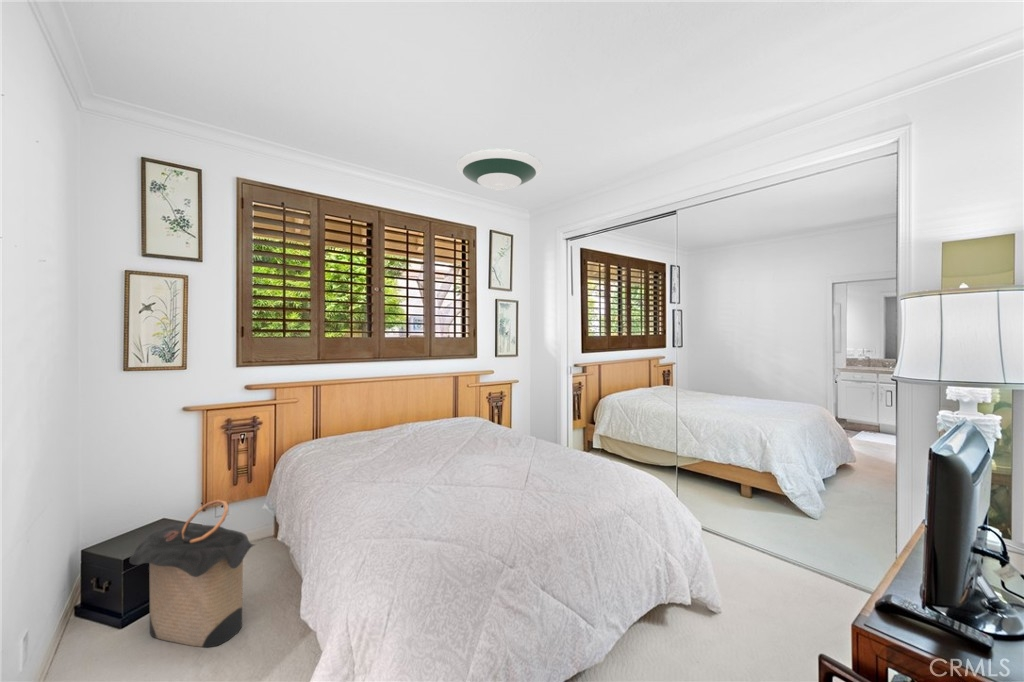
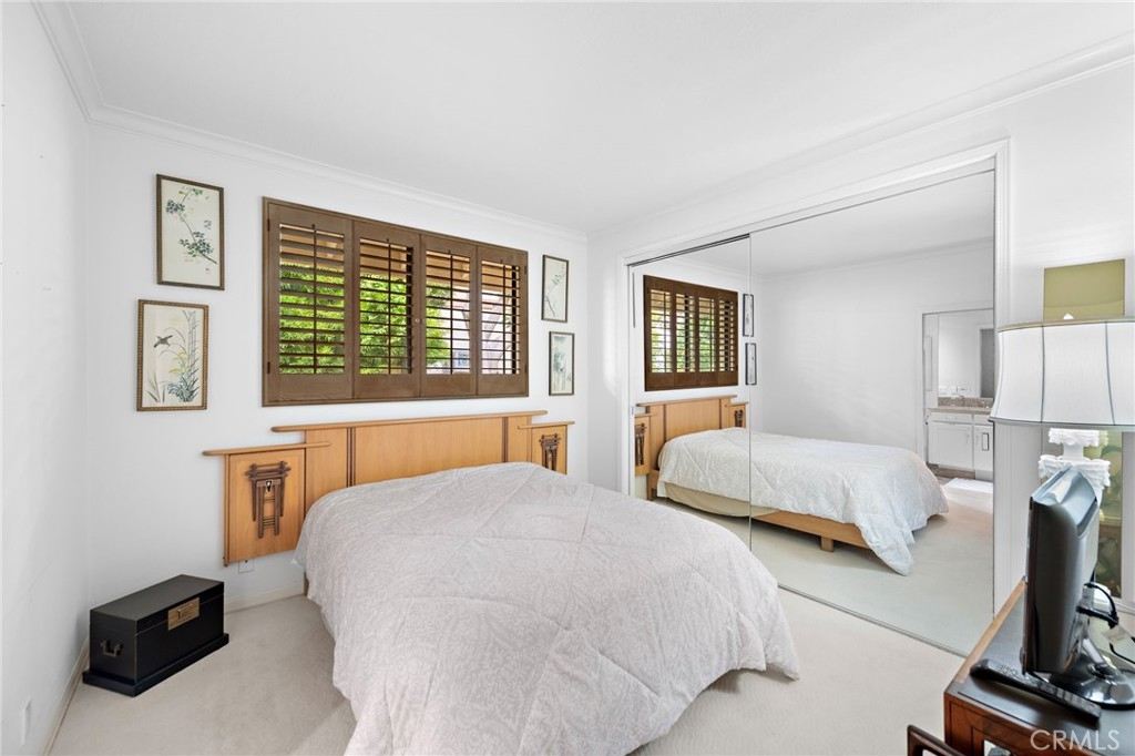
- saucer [455,147,543,192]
- laundry hamper [128,499,257,648]
